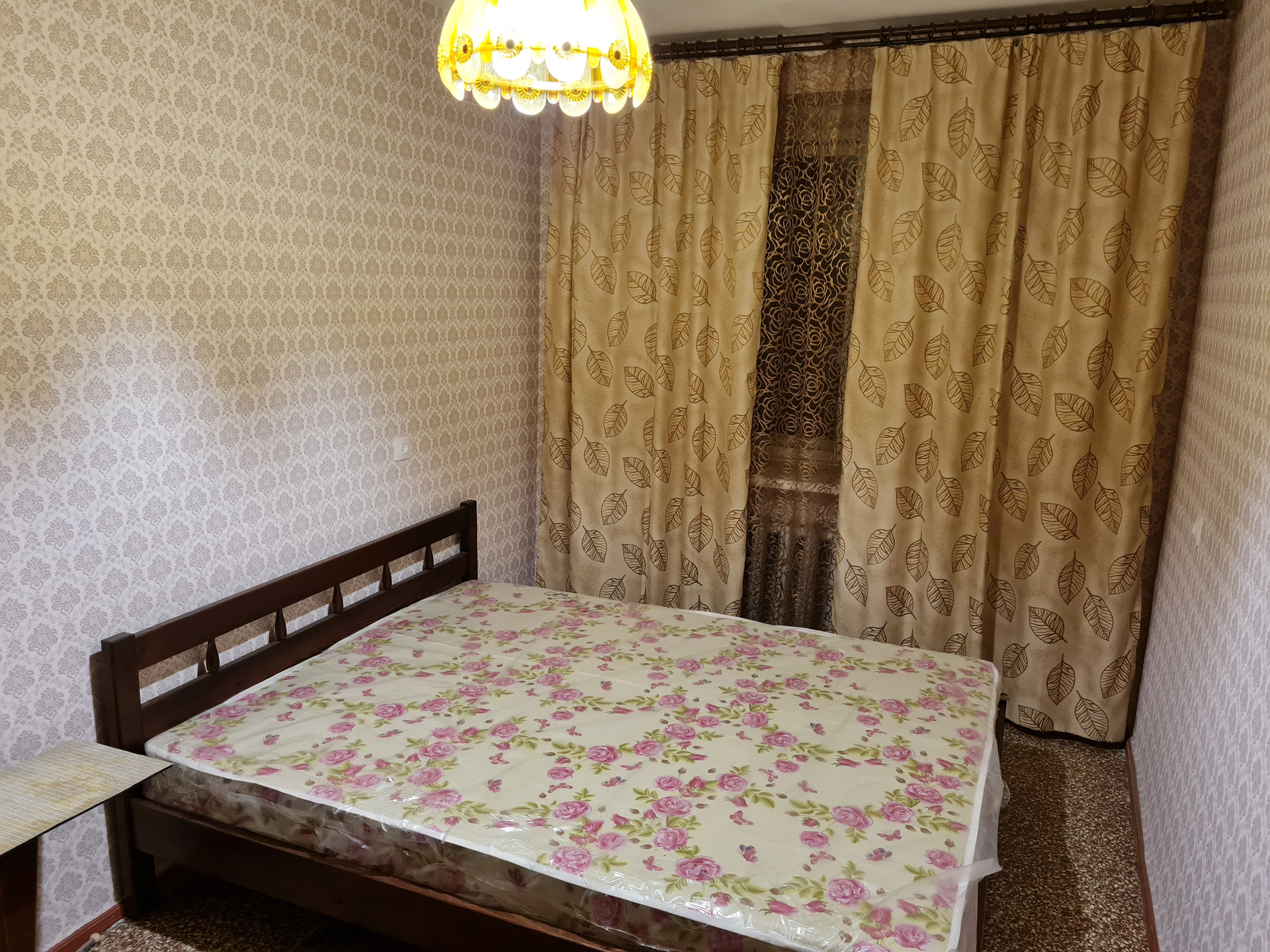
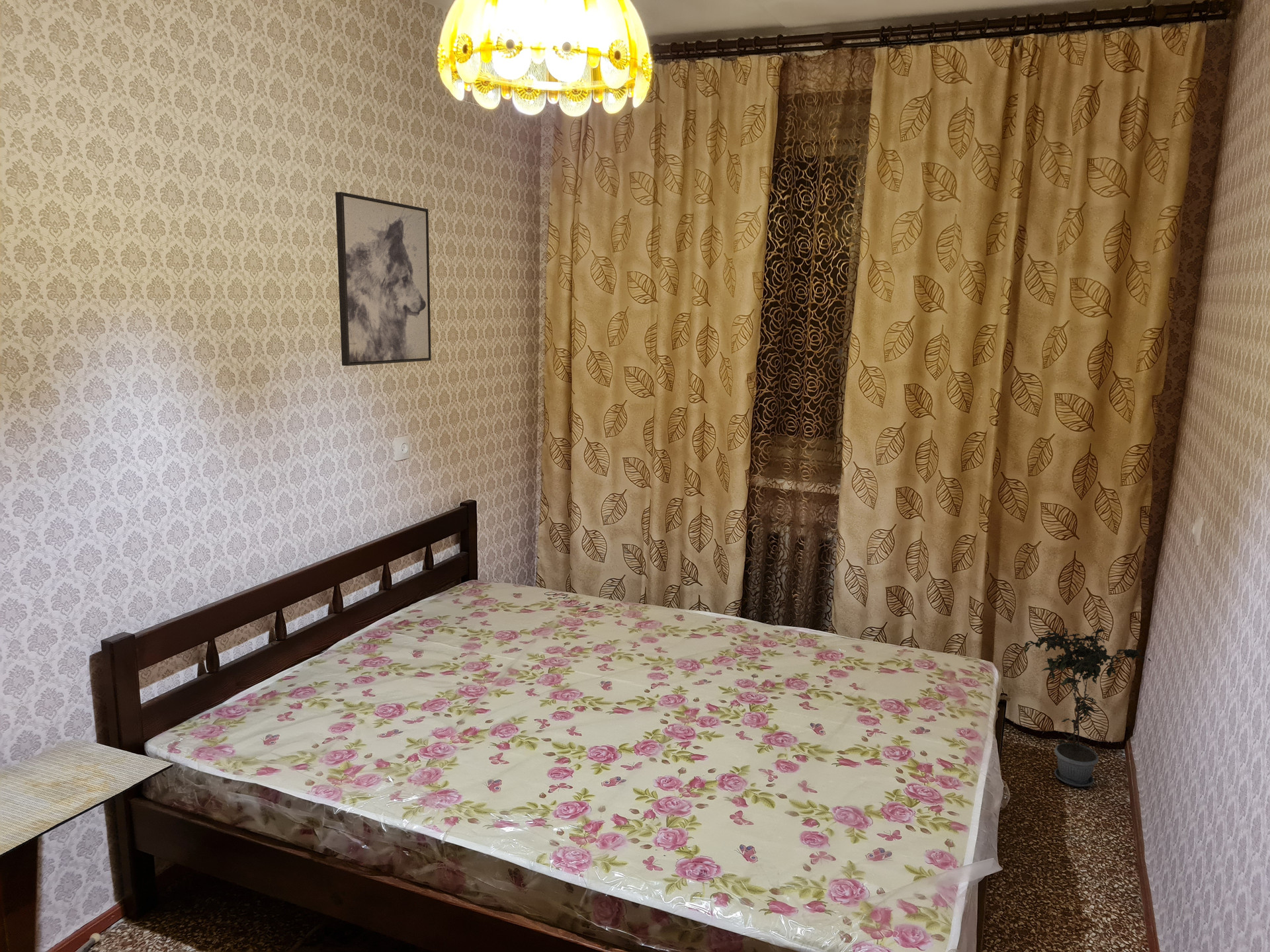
+ wall art [335,192,432,366]
+ potted plant [1024,627,1152,787]
